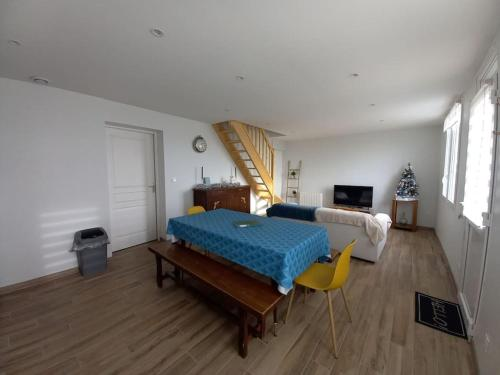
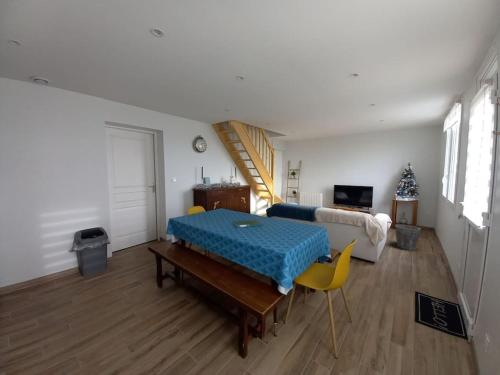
+ waste bin [394,224,422,251]
